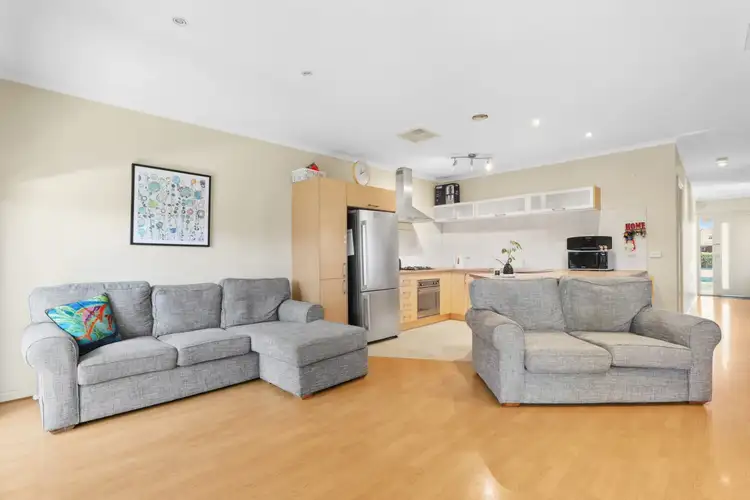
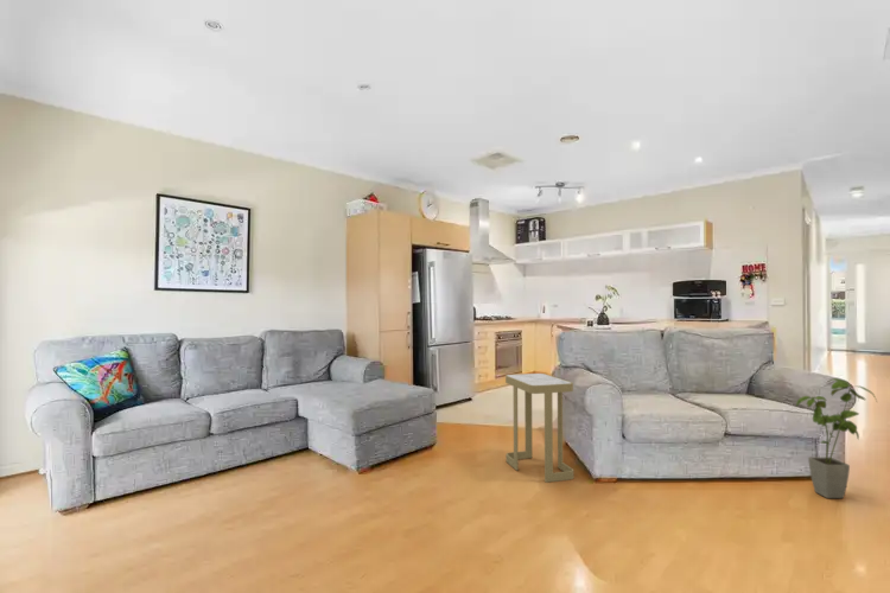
+ house plant [795,377,878,499]
+ side table [504,372,574,484]
